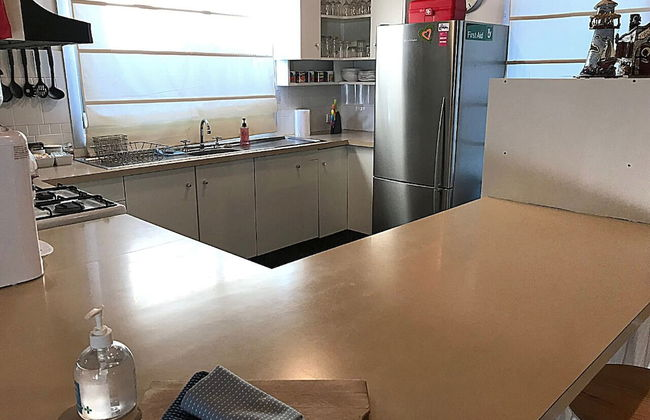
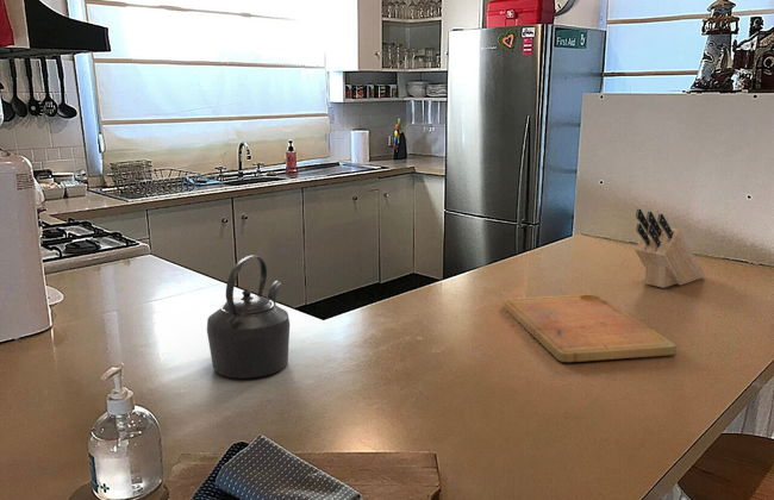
+ knife block [633,207,706,289]
+ cutting board [501,293,678,363]
+ kettle [206,254,291,380]
